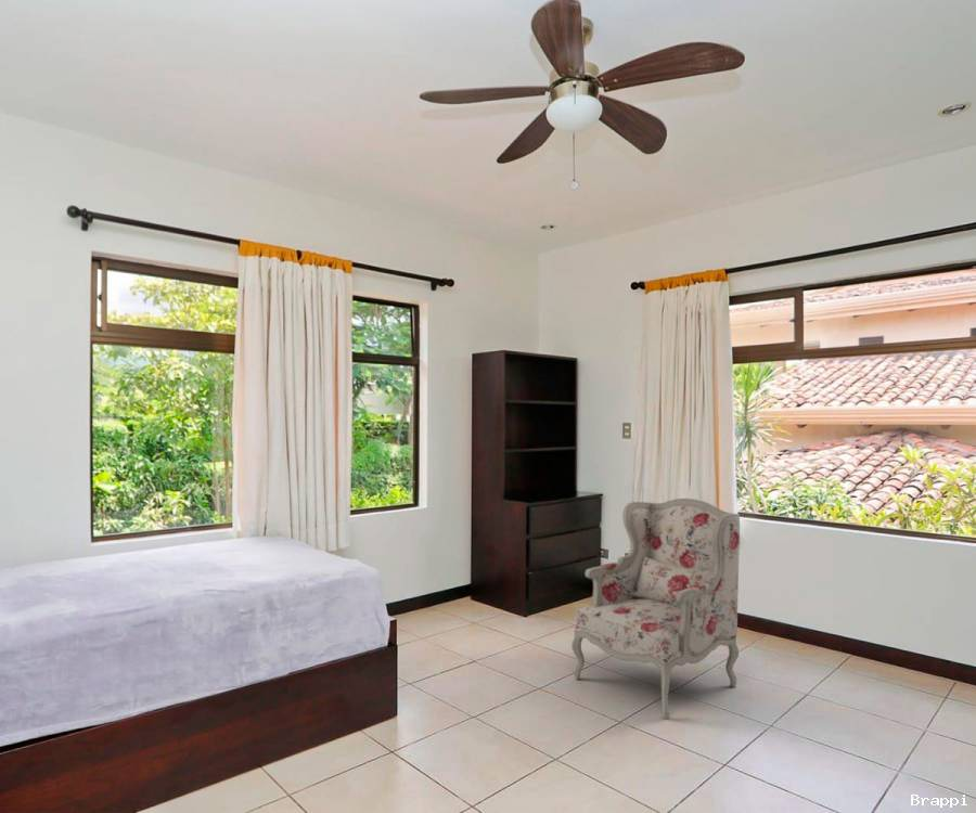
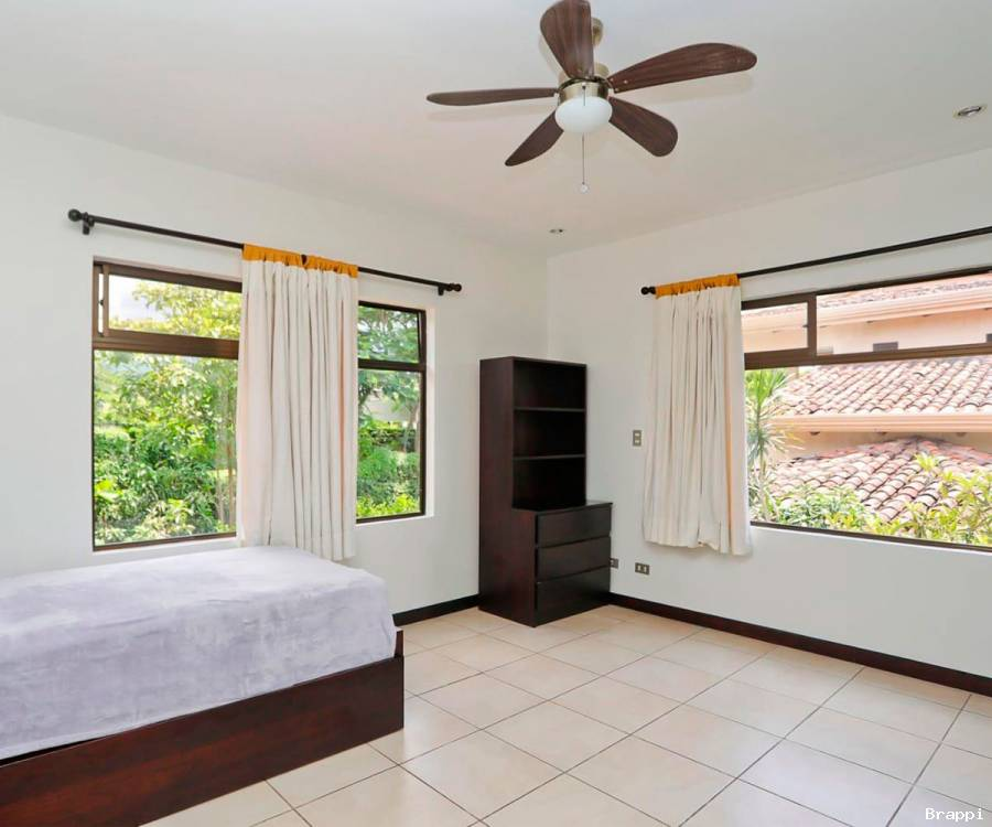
- armchair [570,498,741,721]
